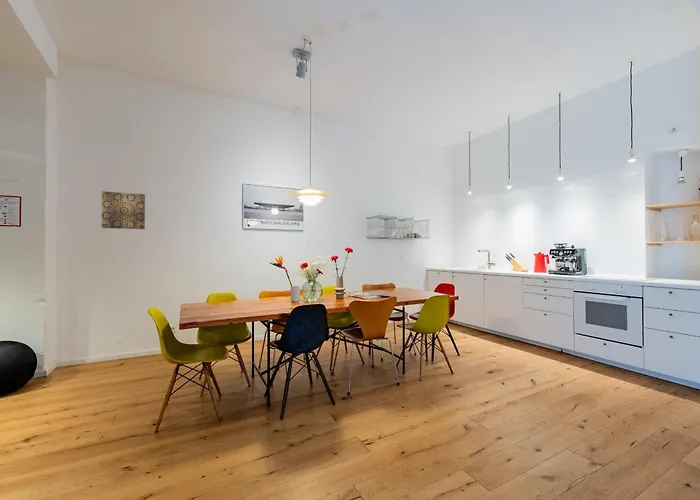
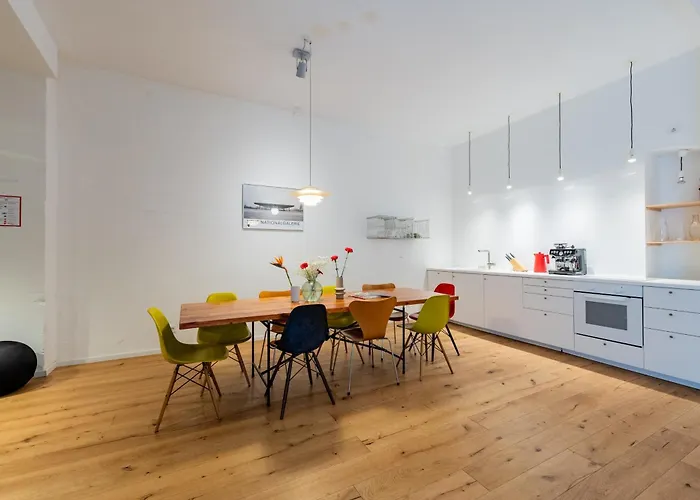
- wall art [101,190,146,230]
